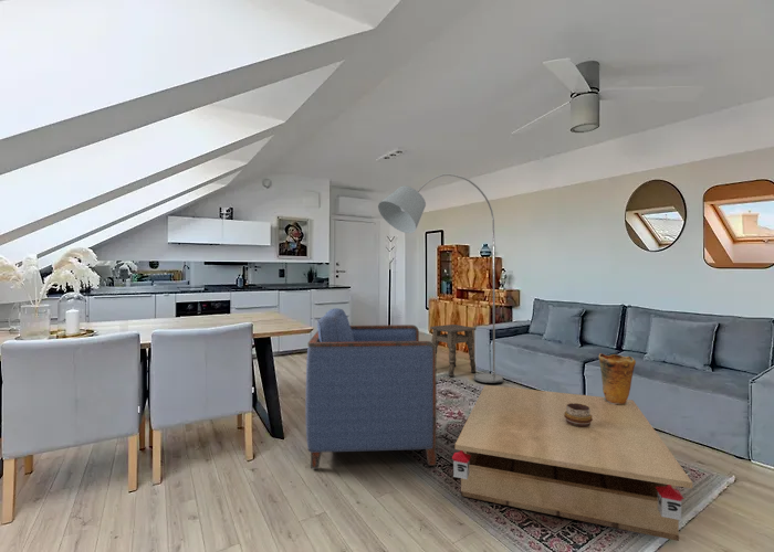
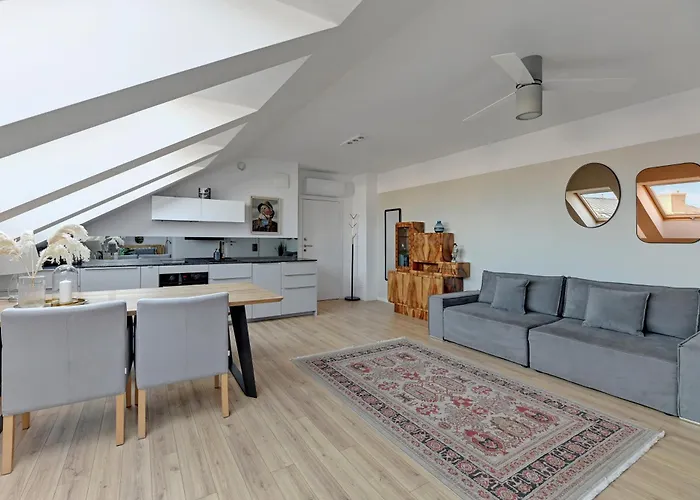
- armchair [305,307,438,469]
- coffee table [451,384,693,542]
- vase [597,352,637,404]
- lamp [377,172,504,385]
- side table [429,323,477,379]
- decorative bowl [564,403,593,427]
